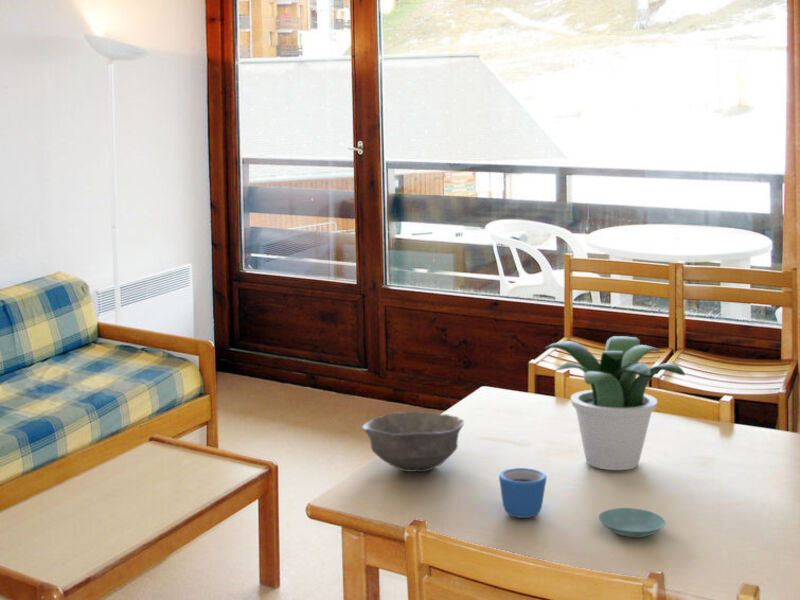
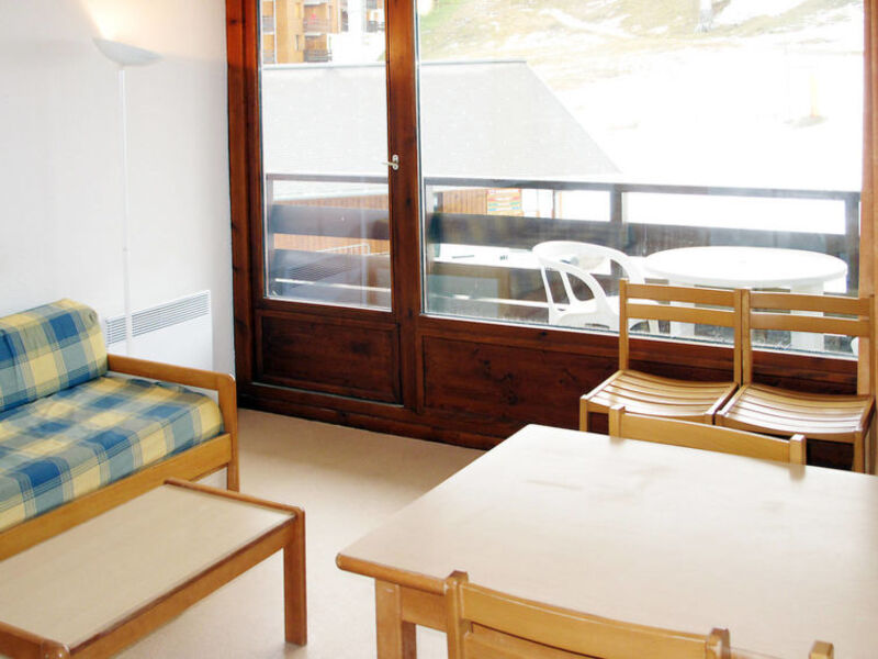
- saucer [598,507,666,538]
- mug [498,467,547,519]
- potted plant [543,335,686,471]
- bowl [361,410,465,473]
